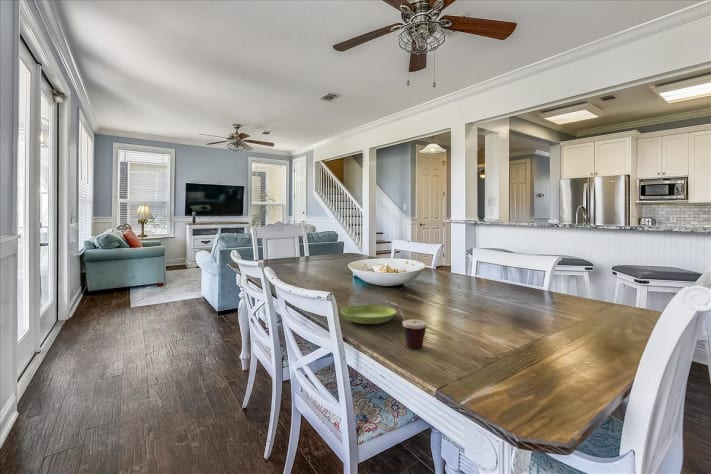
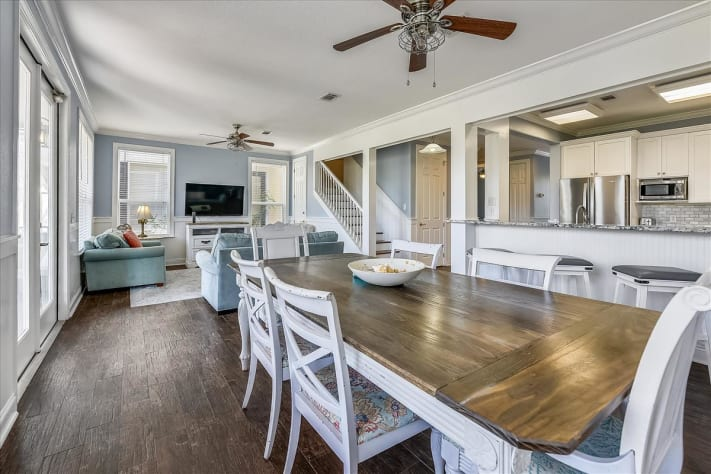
- cup [386,301,428,349]
- saucer [340,304,397,325]
